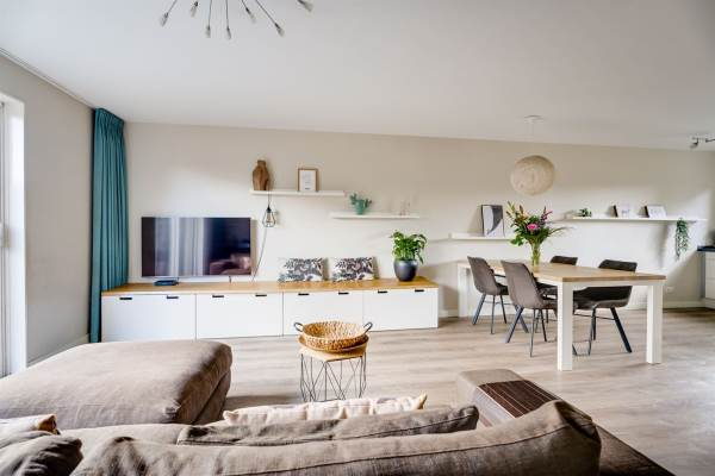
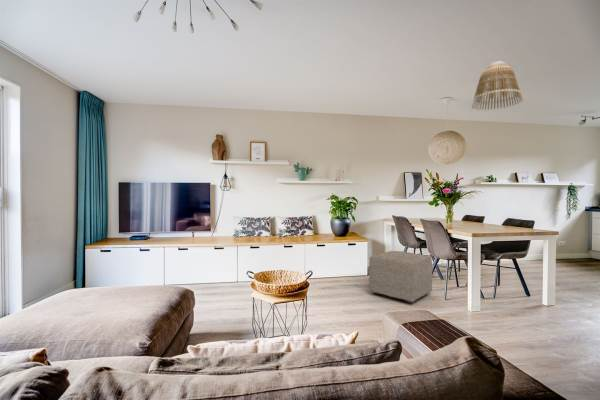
+ lamp shade [470,60,524,111]
+ ottoman [368,250,433,304]
